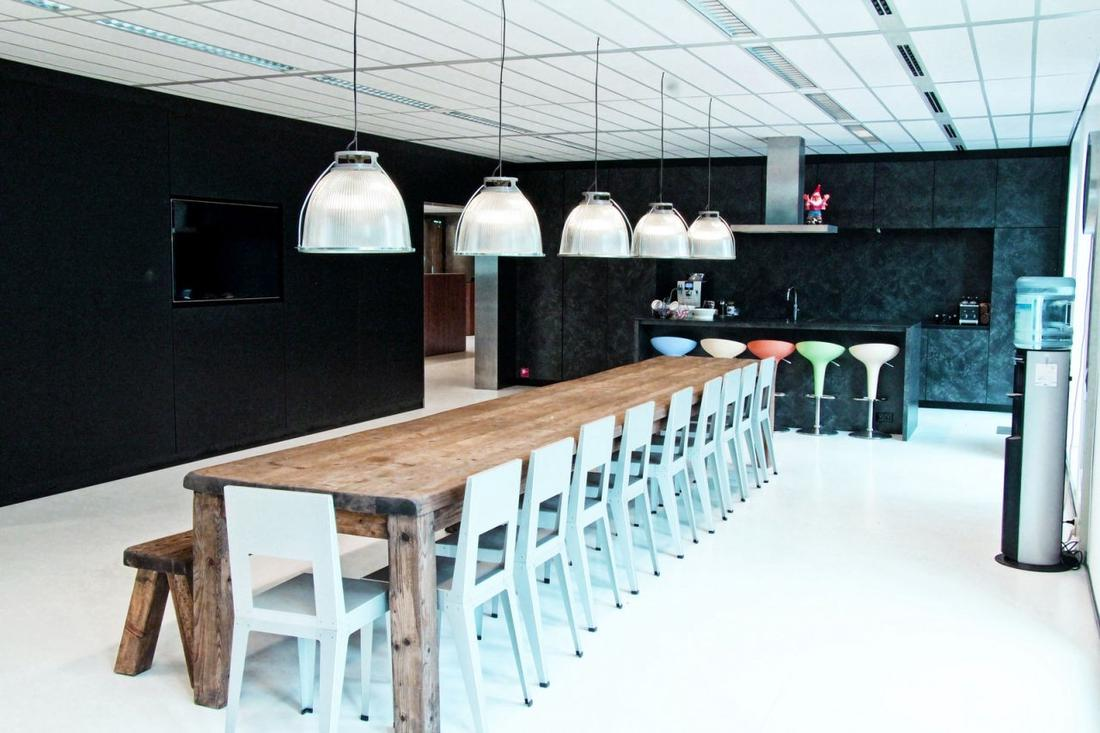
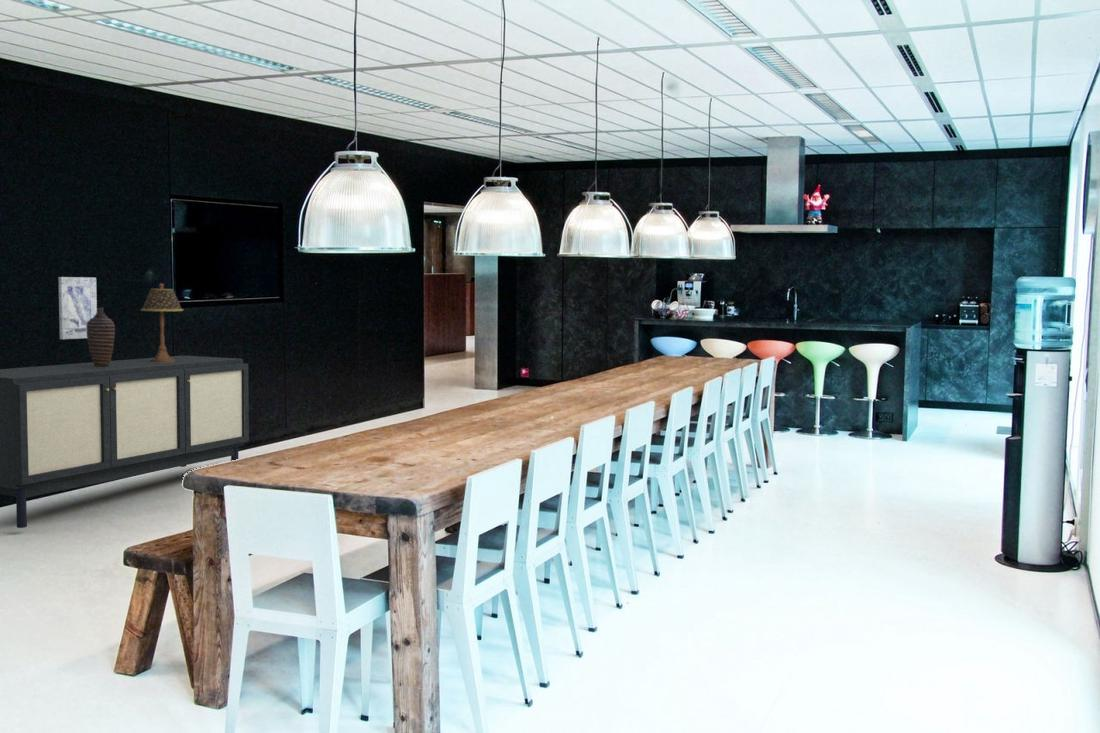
+ sideboard [0,355,250,529]
+ wall art [58,276,98,340]
+ decorative vase [86,307,116,367]
+ table lamp [140,282,184,362]
